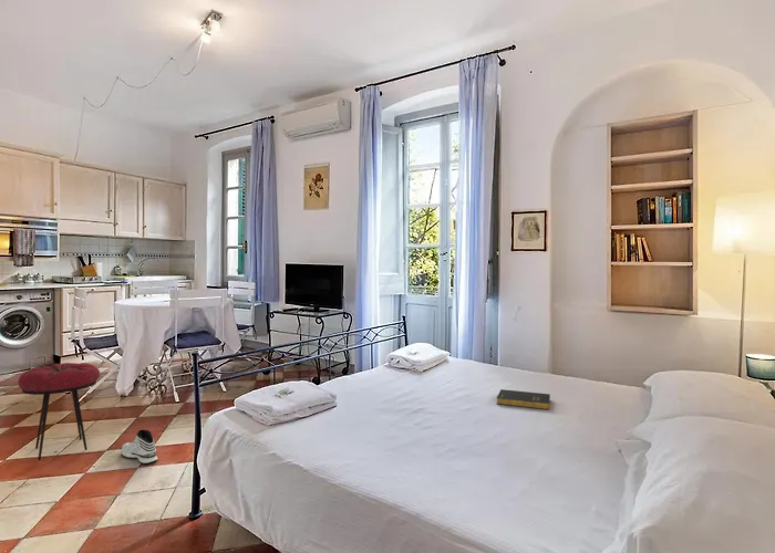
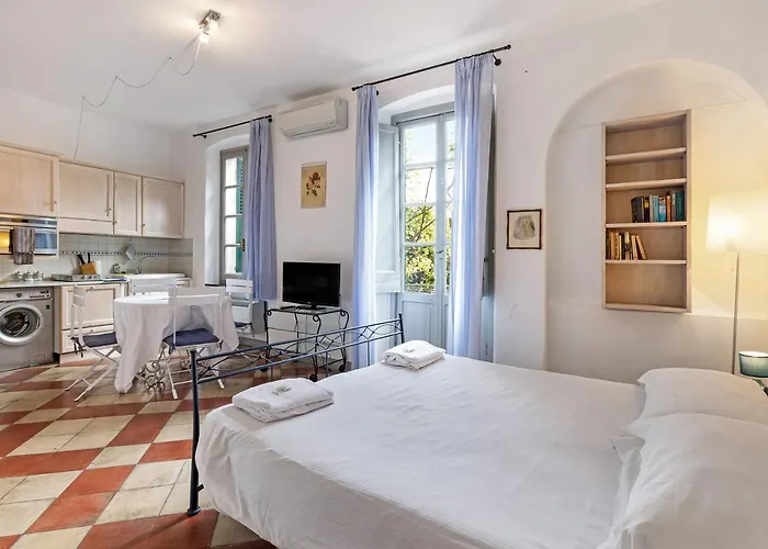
- stool [17,362,101,461]
- book [496,388,551,410]
- sneaker [120,428,158,465]
